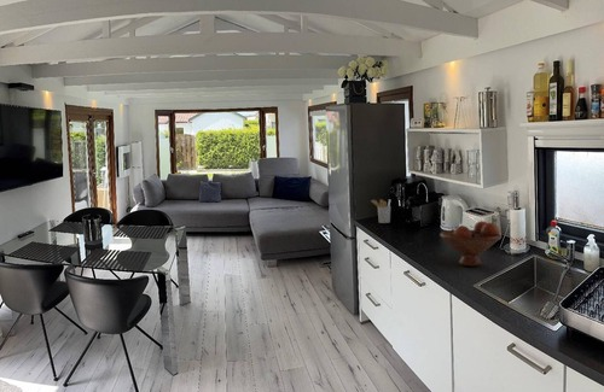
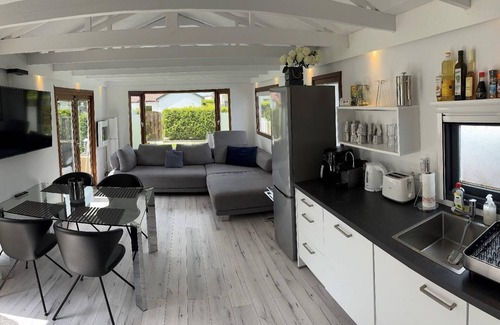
- fruit bowl [440,220,503,267]
- utensil holder [370,198,391,224]
